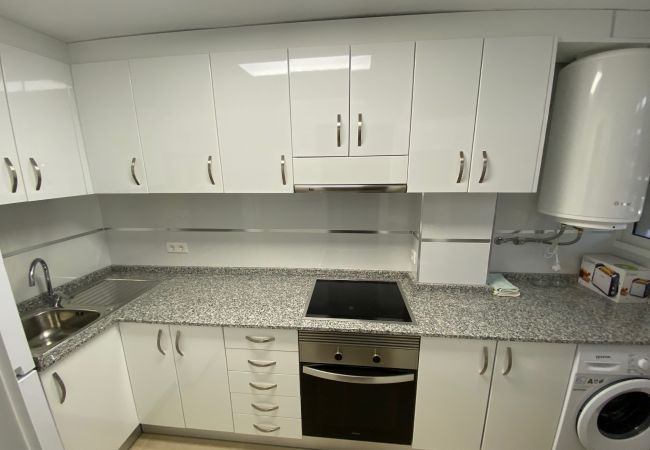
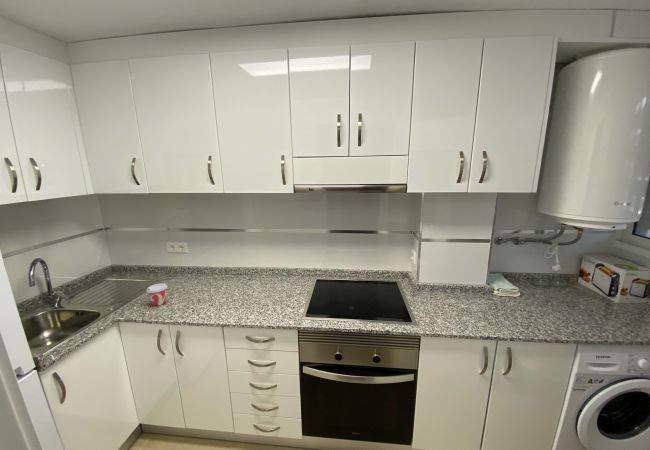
+ cup [146,282,168,307]
